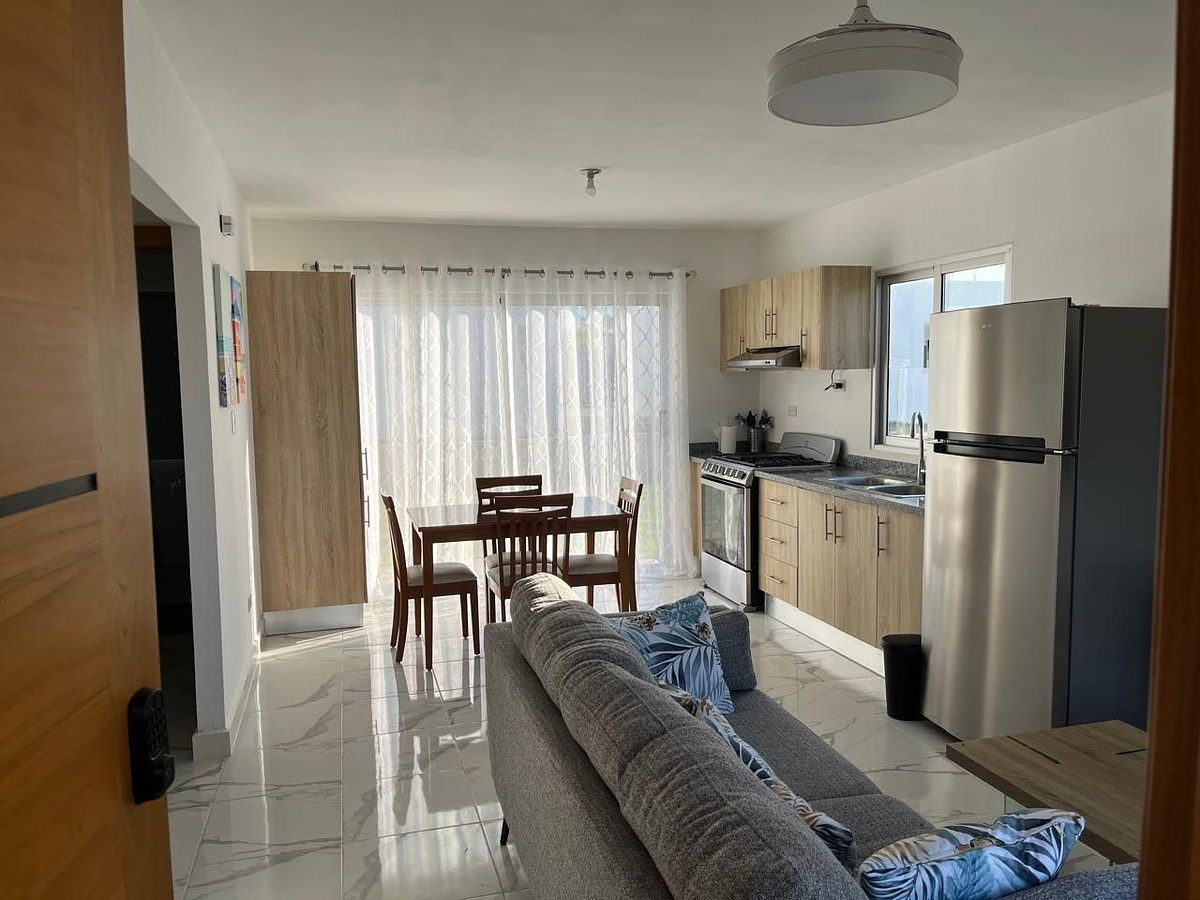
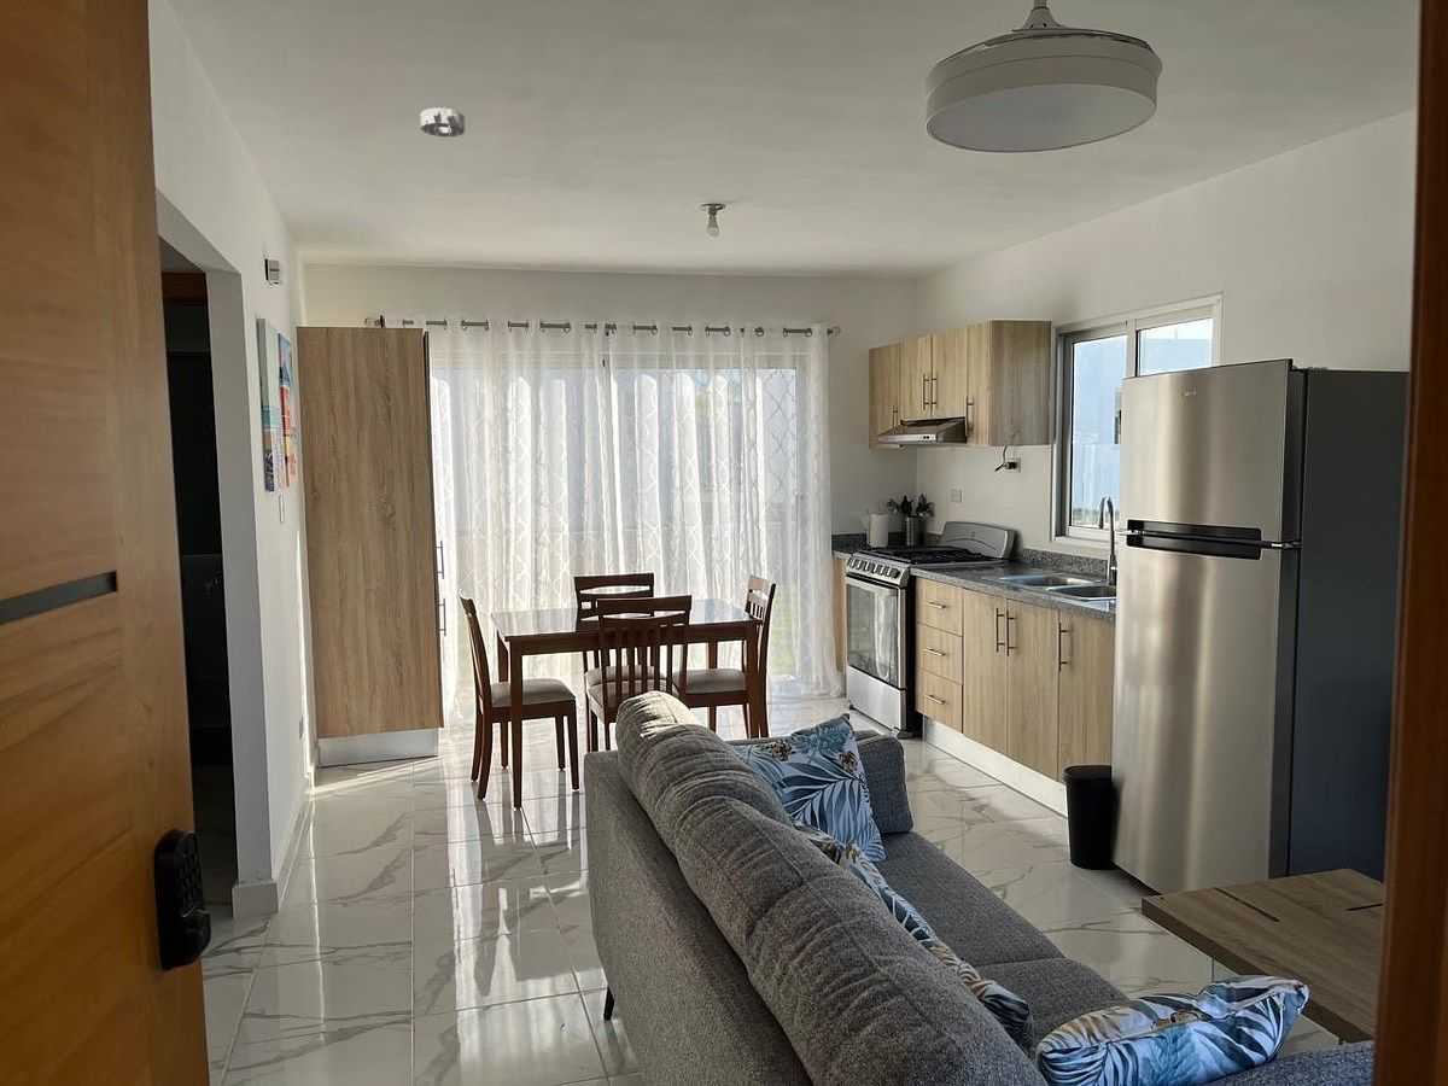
+ smoke detector [419,106,466,138]
